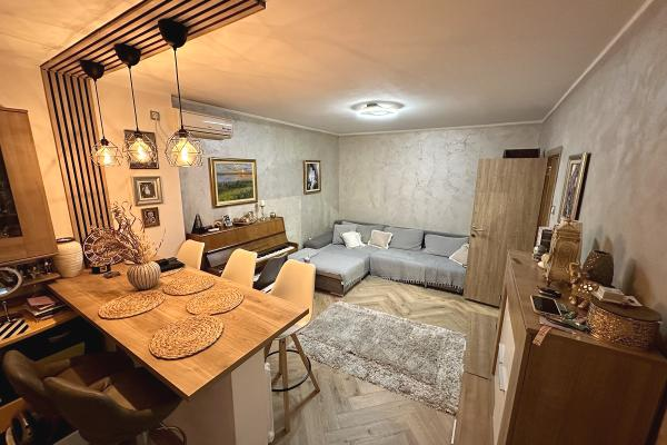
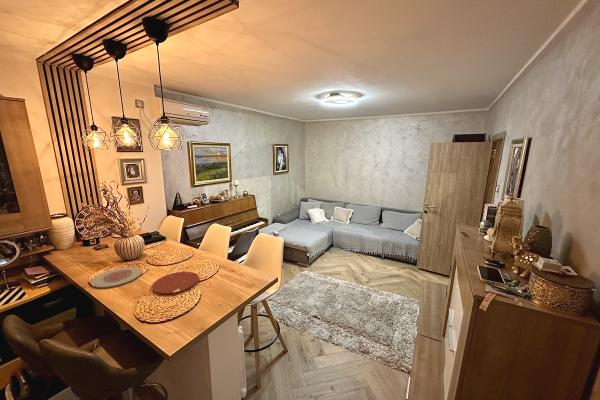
+ plate [151,271,200,296]
+ plate [90,266,143,289]
